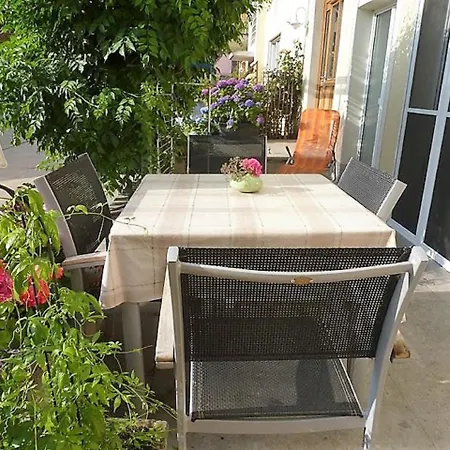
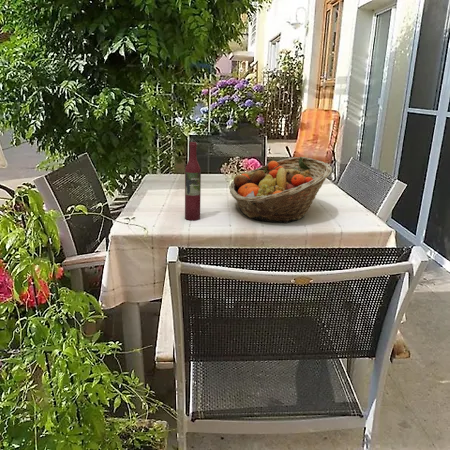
+ fruit basket [228,156,333,224]
+ wine bottle [184,141,202,221]
